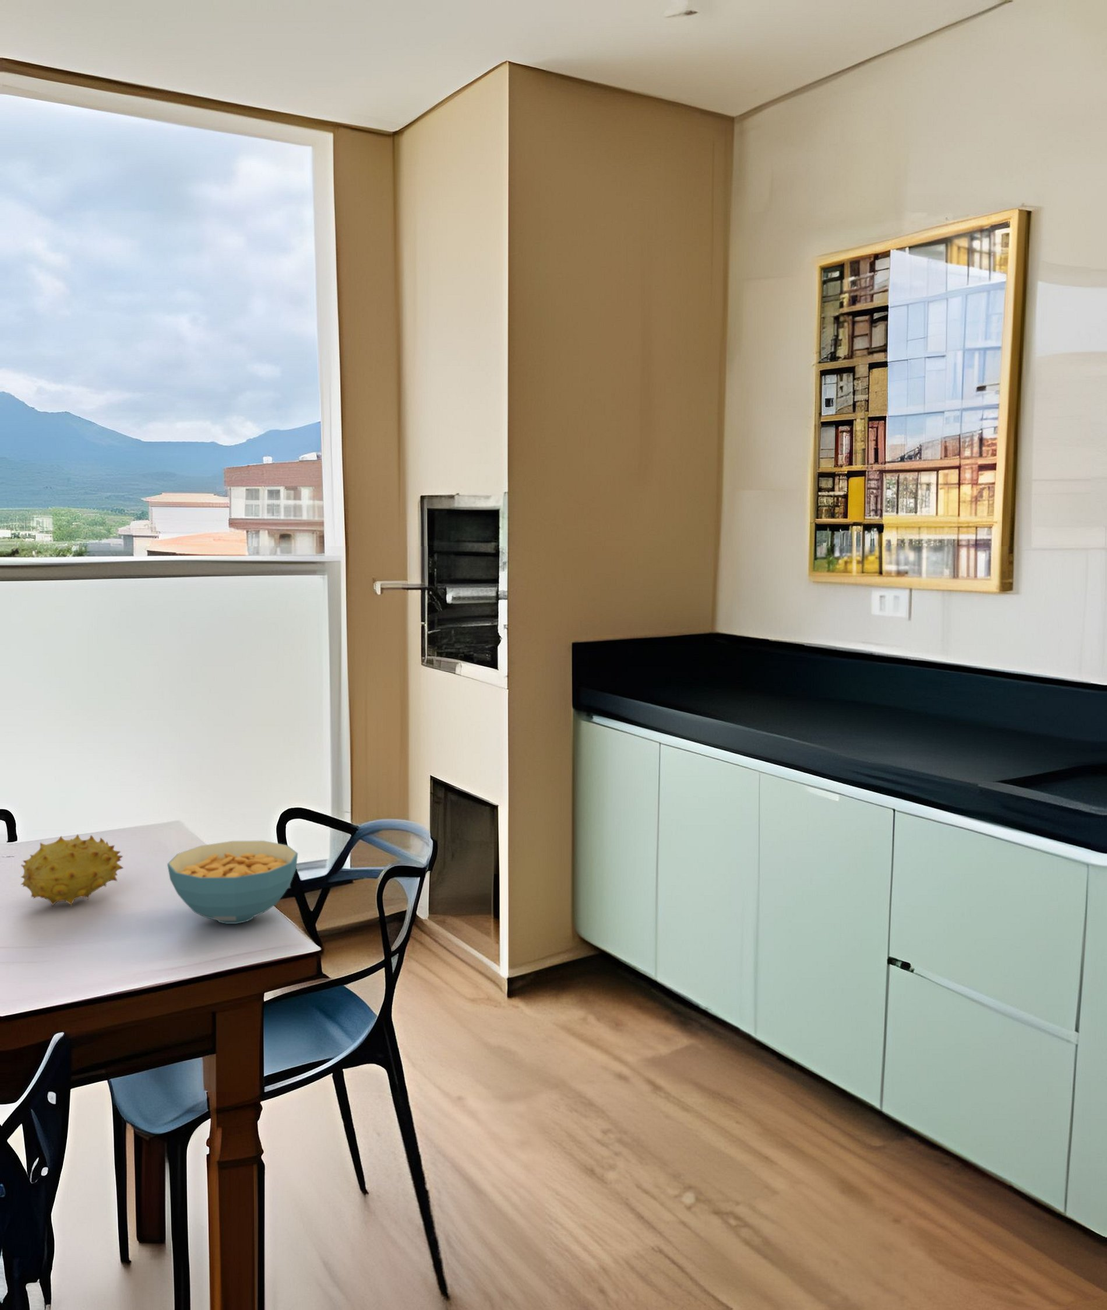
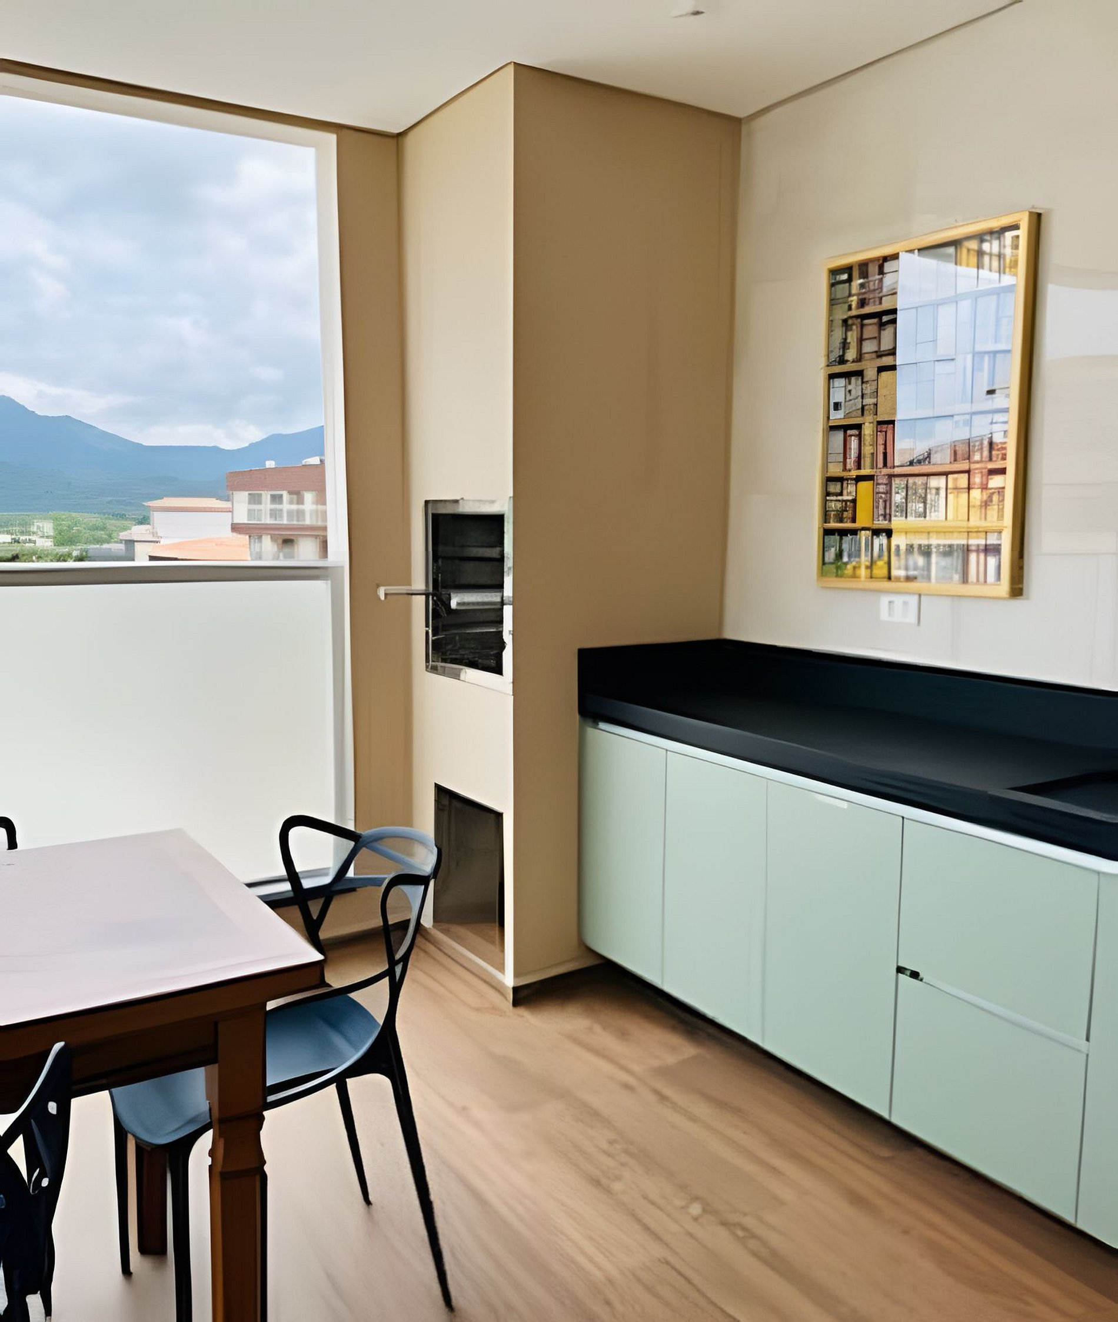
- cereal bowl [167,840,299,924]
- fruit [21,834,124,907]
